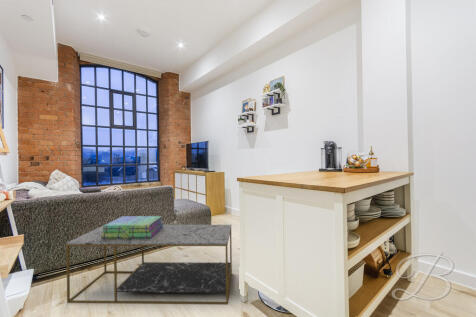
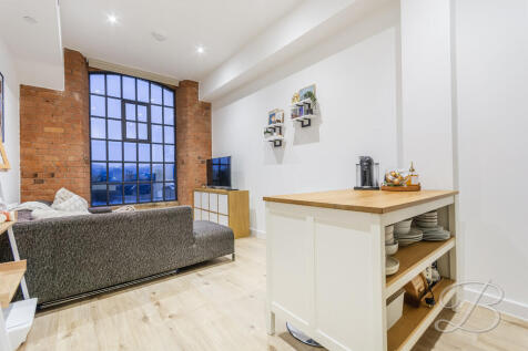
- stack of books [101,215,165,239]
- coffee table [65,224,233,306]
